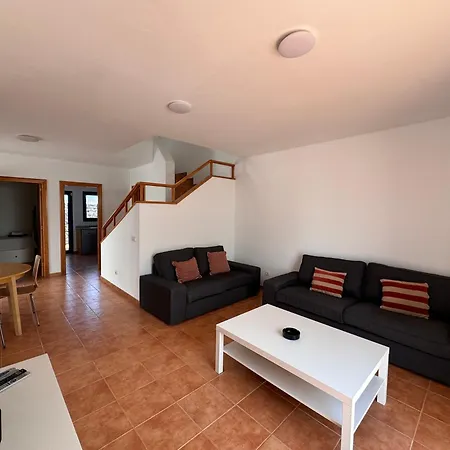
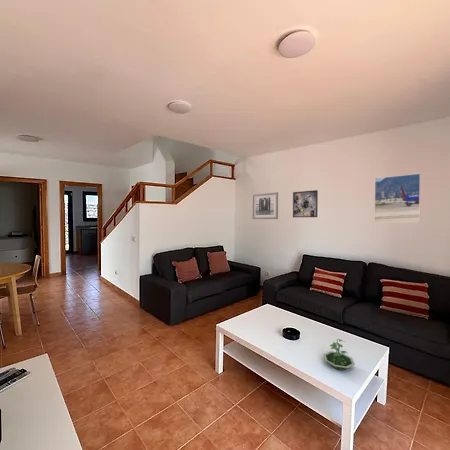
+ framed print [292,189,319,218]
+ terrarium [322,338,356,371]
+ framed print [373,173,422,224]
+ wall art [251,191,279,220]
